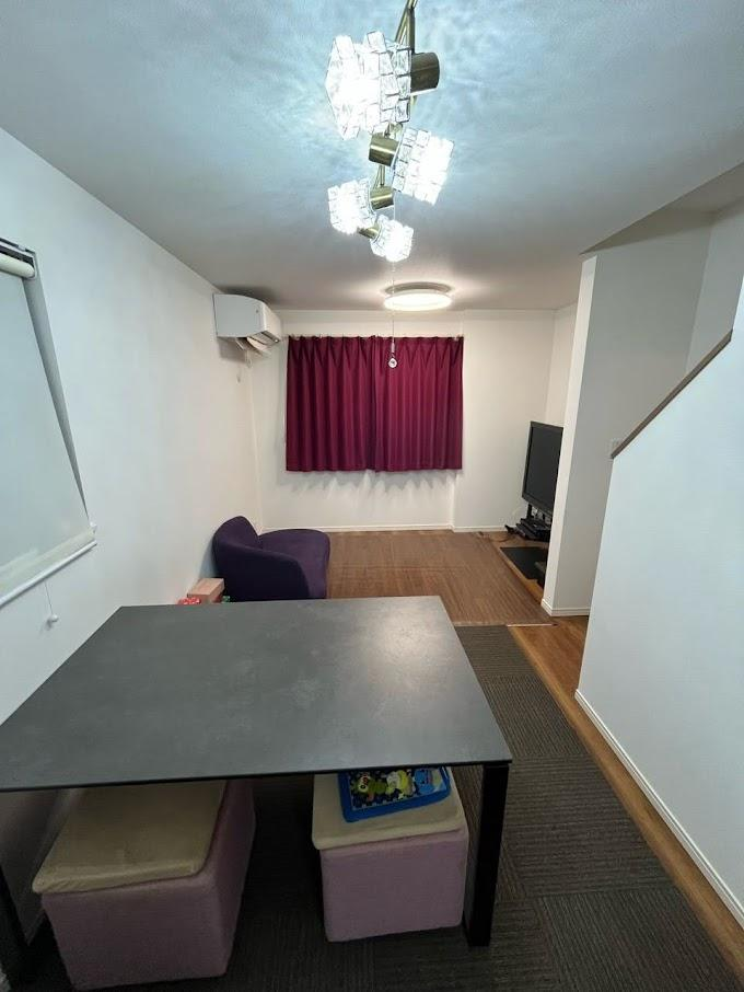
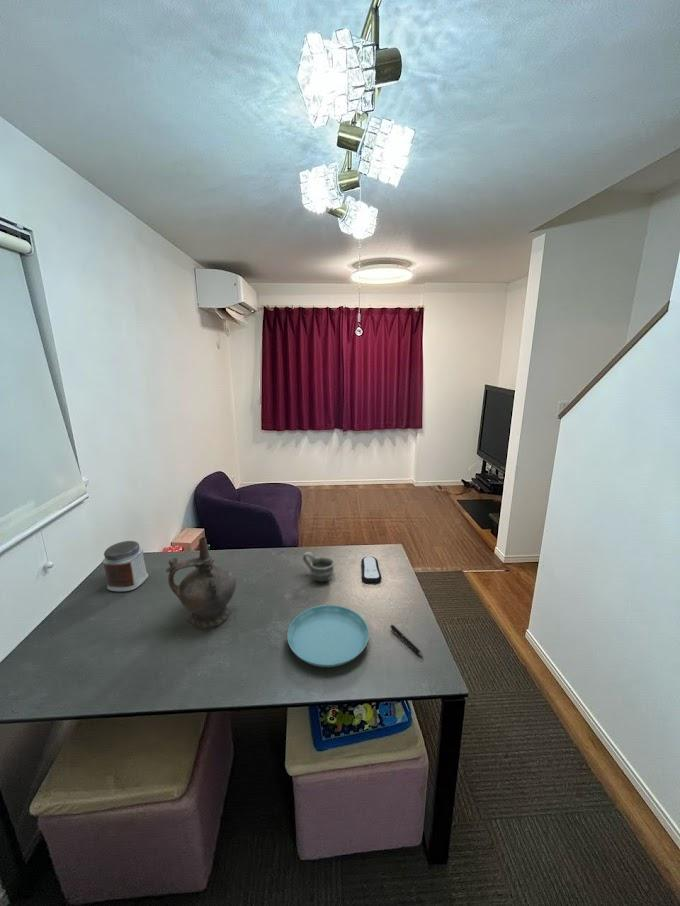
+ pen [389,624,424,657]
+ jar [101,540,149,592]
+ cup [302,551,335,583]
+ remote control [360,556,383,584]
+ saucer [286,604,370,668]
+ ceremonial vessel [165,536,237,630]
